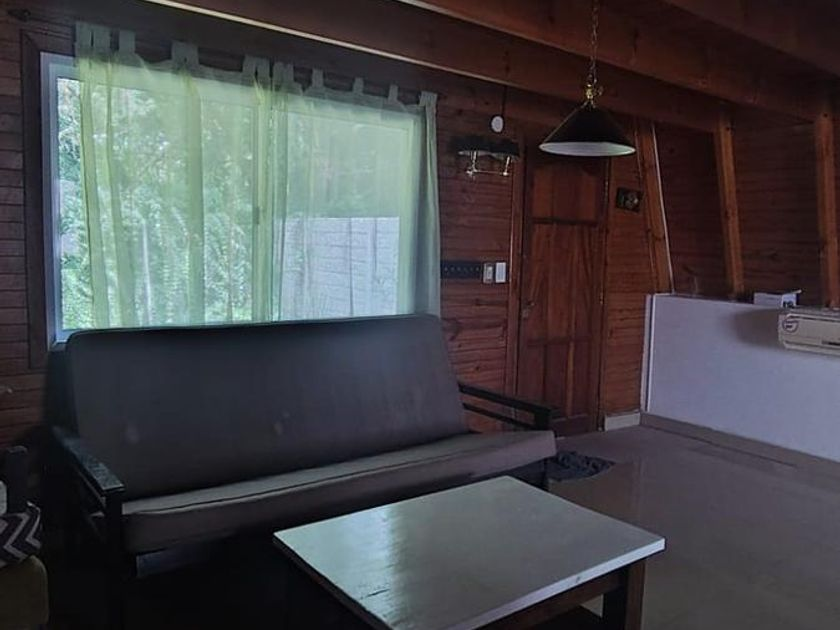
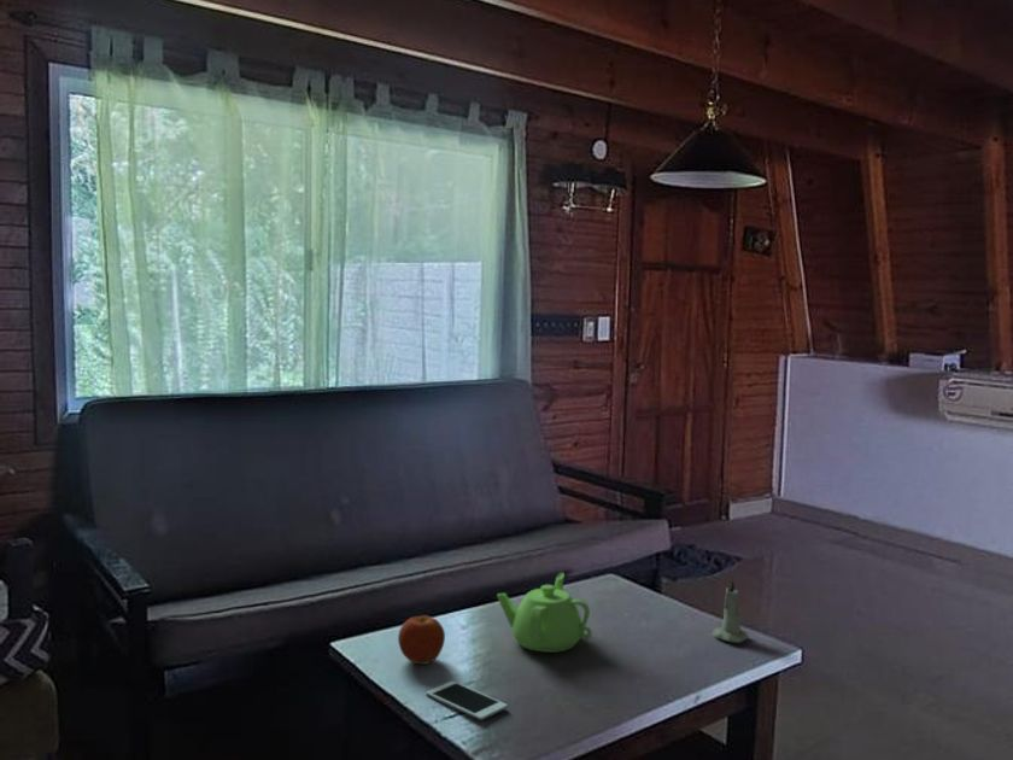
+ candle [712,577,750,644]
+ cell phone [426,680,509,721]
+ teapot [496,572,593,654]
+ fruit [397,614,446,666]
